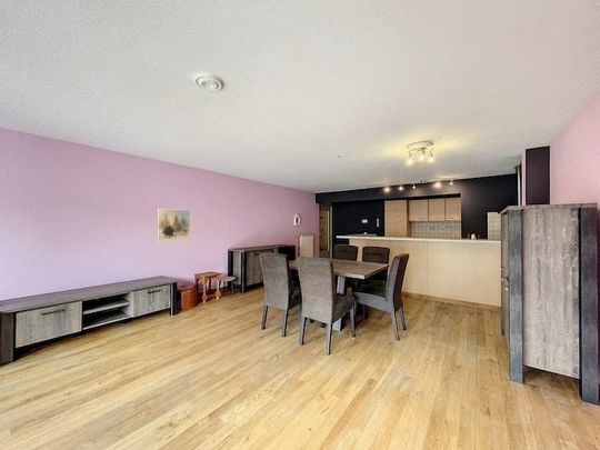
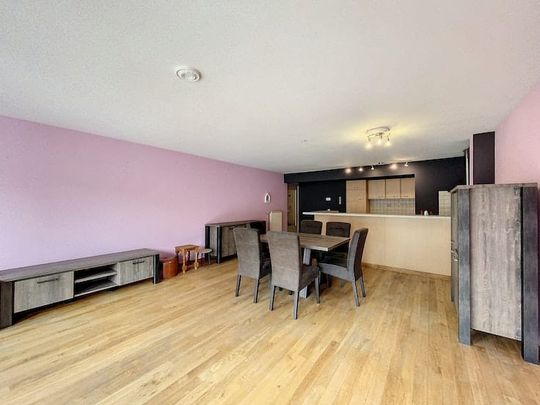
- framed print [157,208,191,242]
